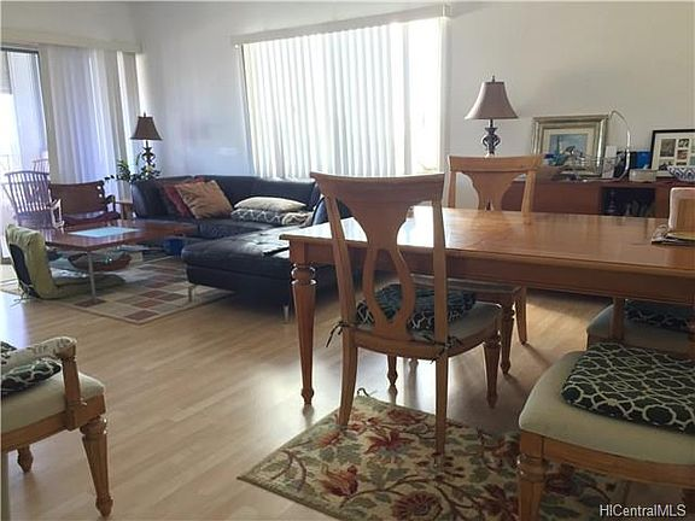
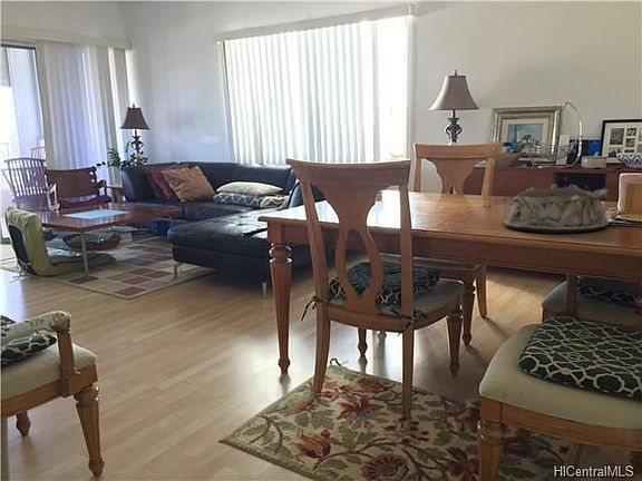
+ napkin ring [500,183,611,234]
